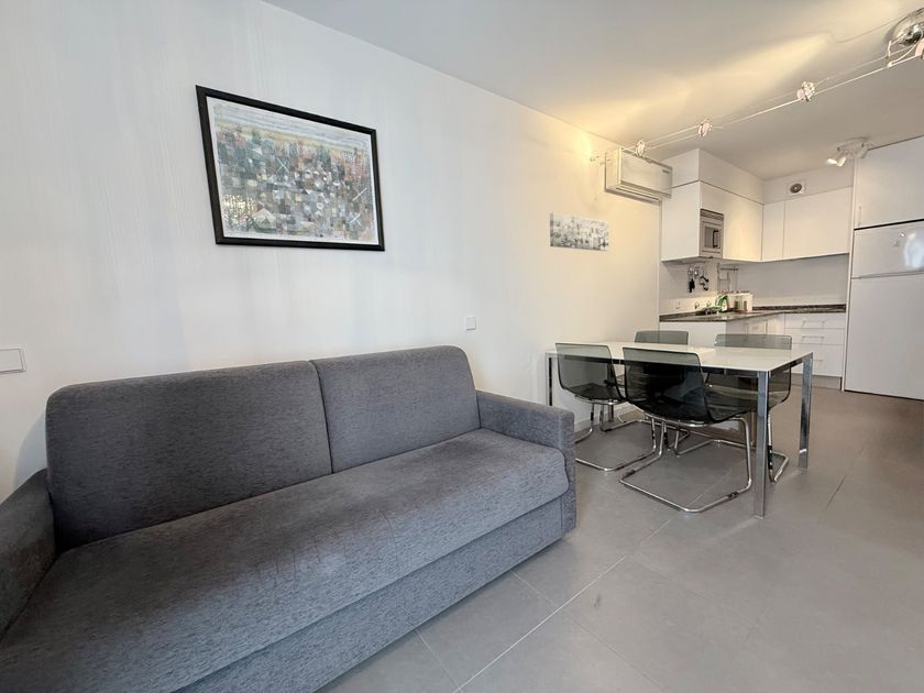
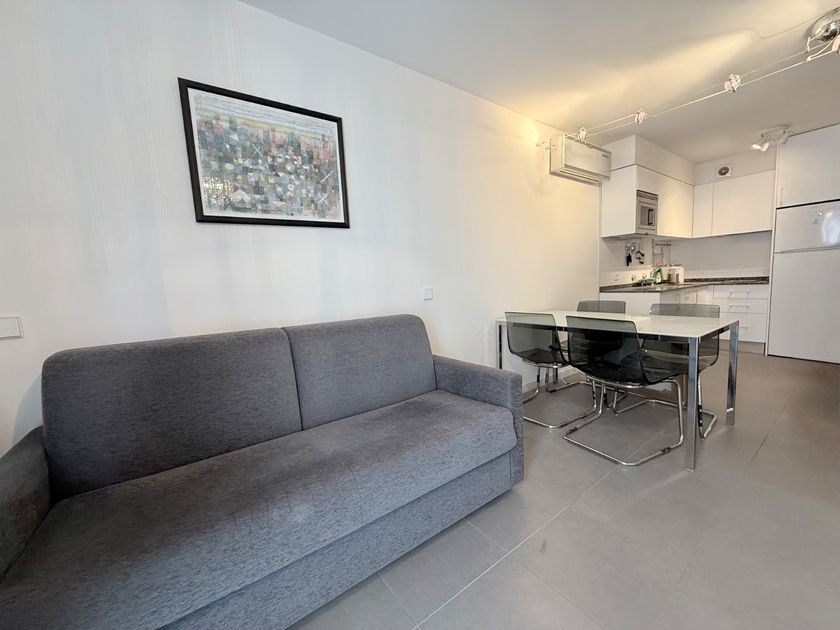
- wall art [549,212,609,252]
